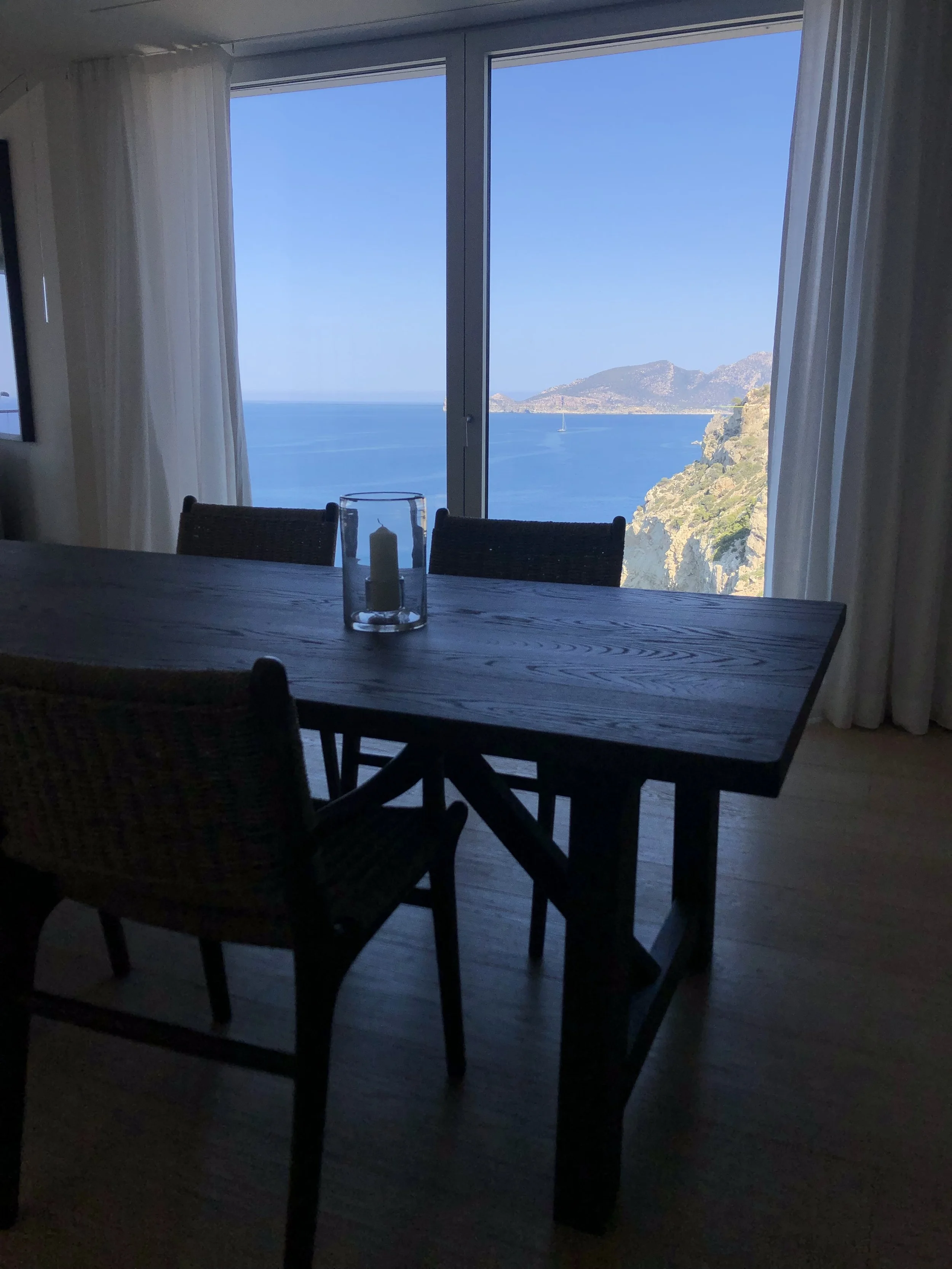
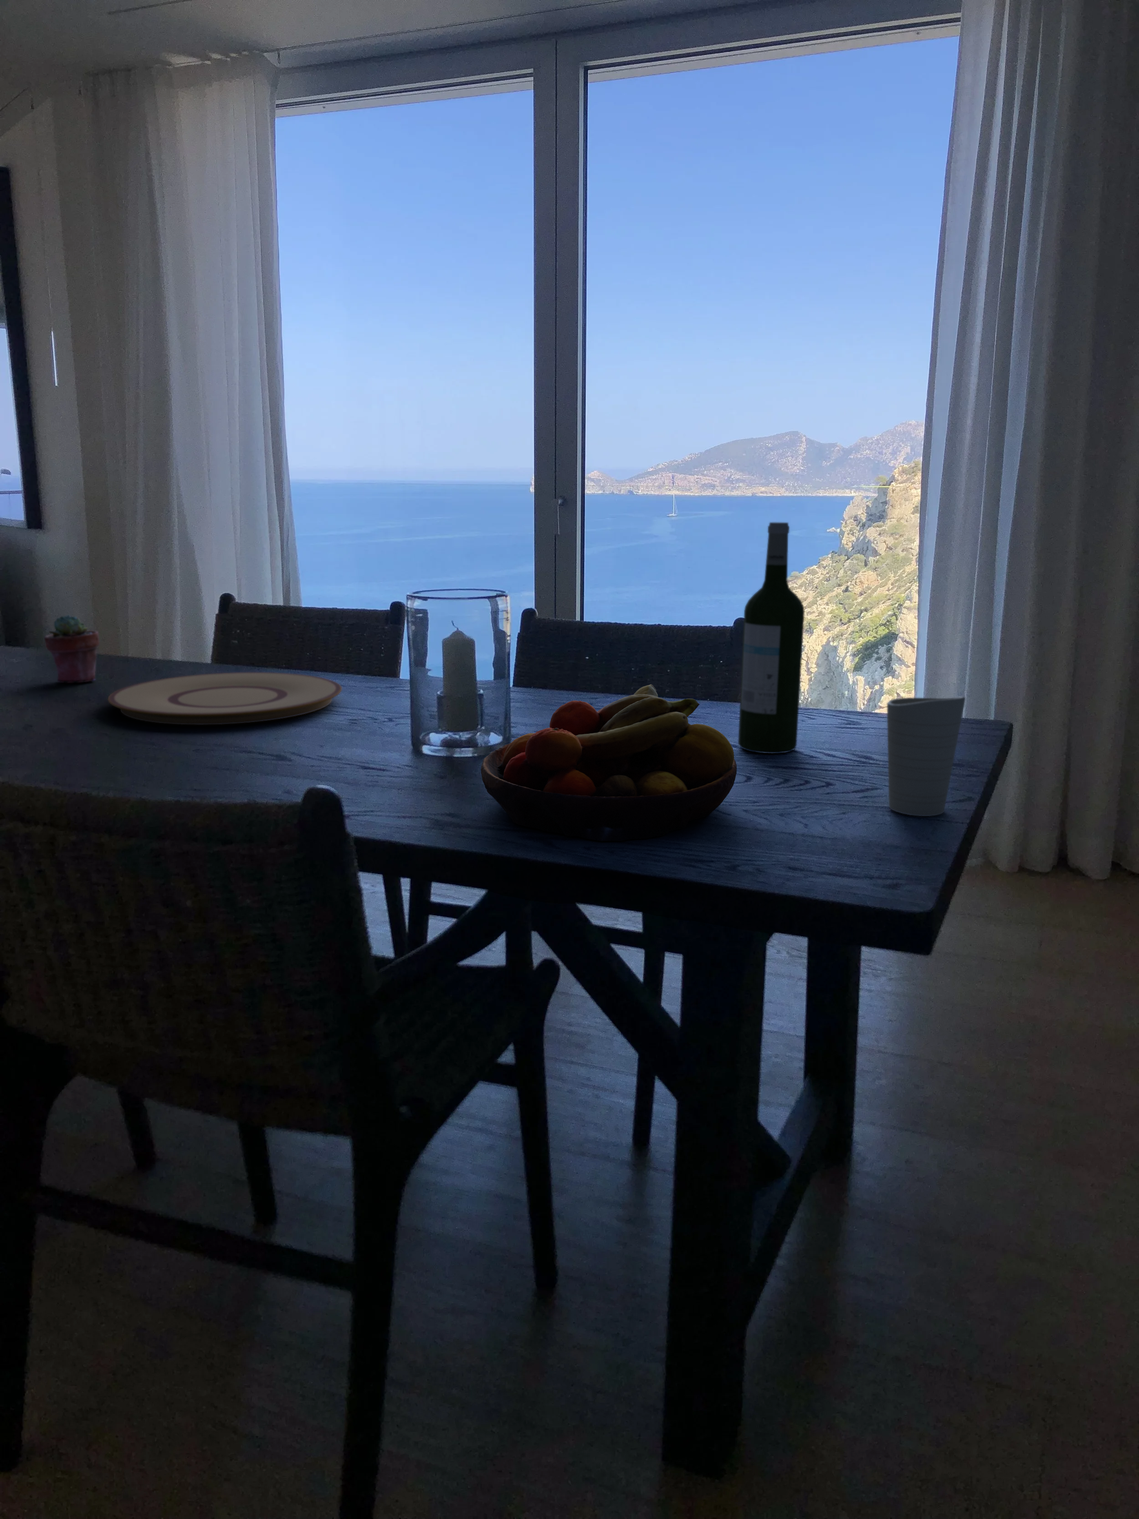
+ fruit bowl [480,683,737,841]
+ wine bottle [738,522,805,754]
+ potted succulent [44,614,100,683]
+ cup [887,695,966,816]
+ plate [106,672,342,725]
